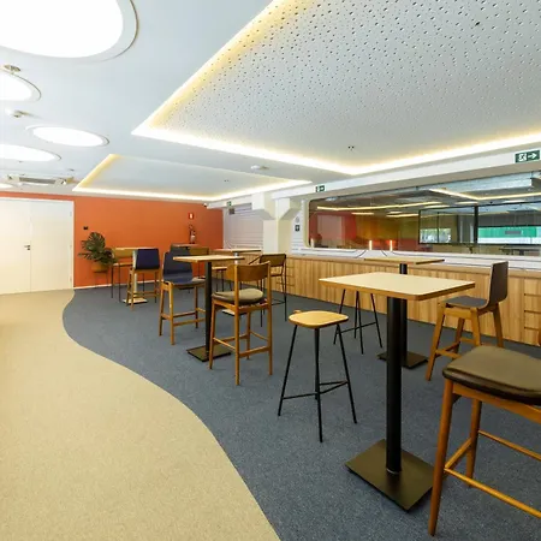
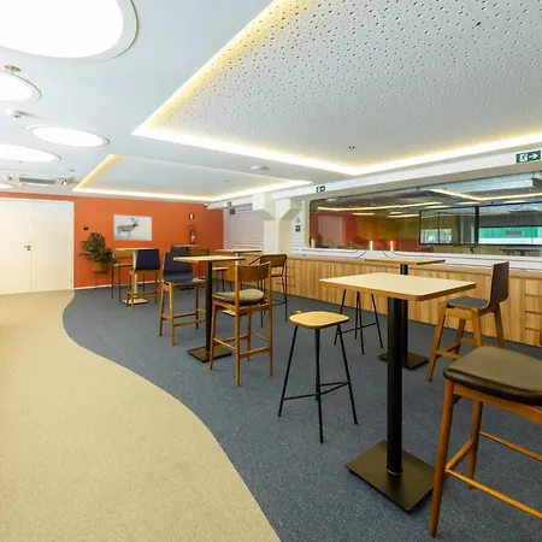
+ wall art [112,213,153,242]
